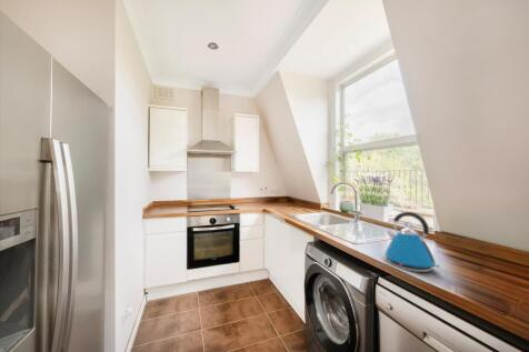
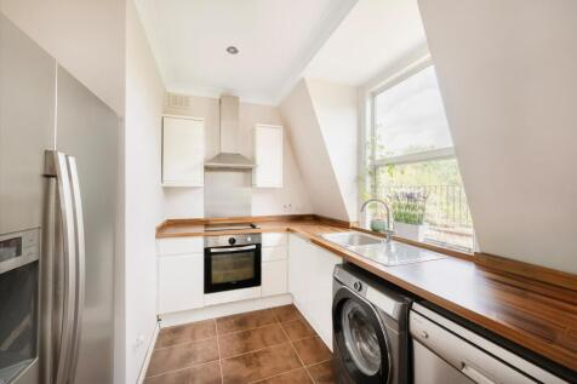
- kettle [383,211,441,273]
